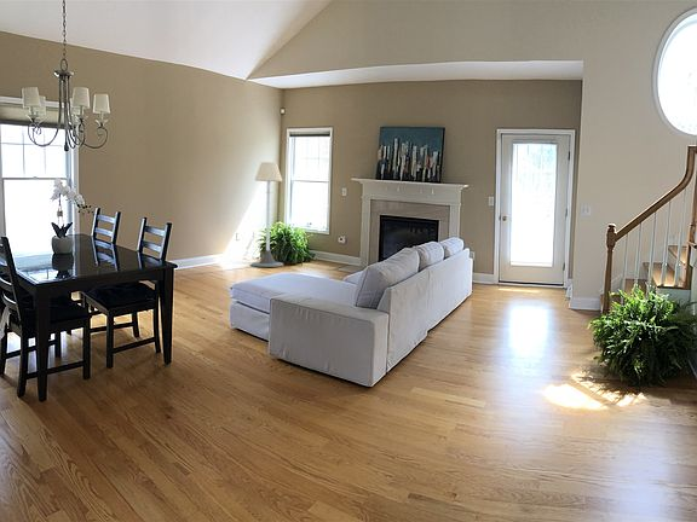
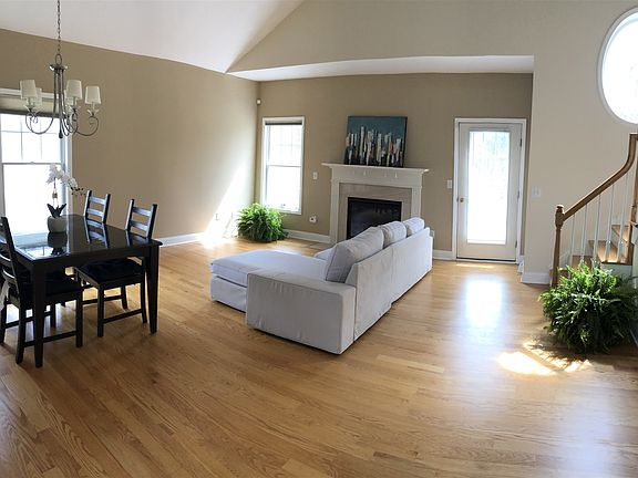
- floor lamp [250,161,284,268]
